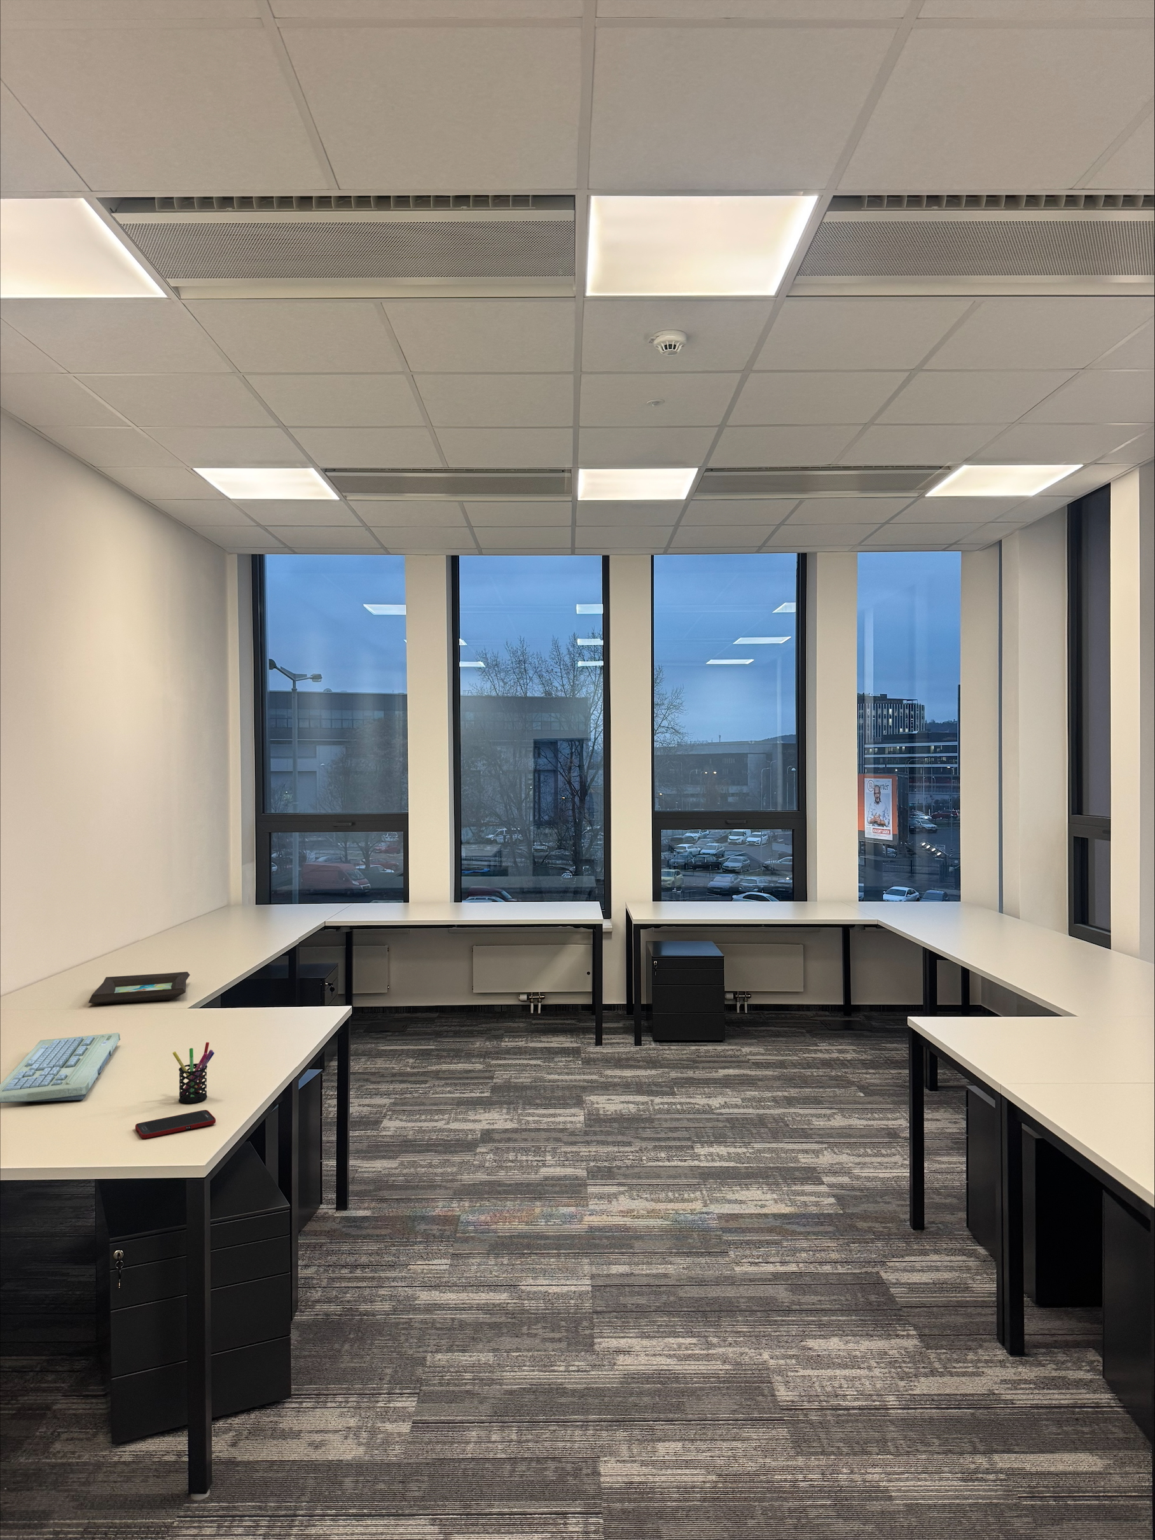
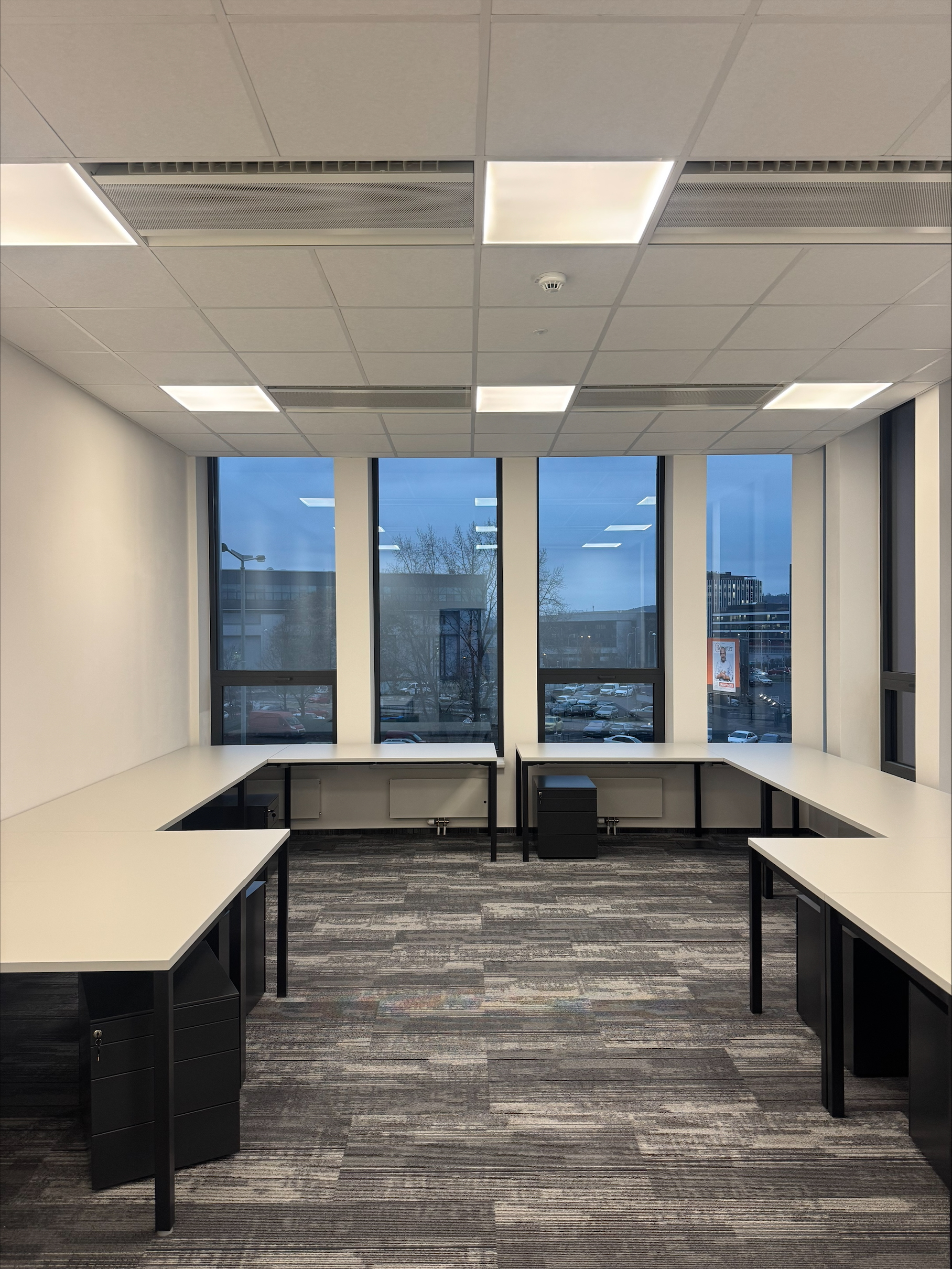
- keyboard [0,1033,121,1103]
- pen holder [172,1041,215,1104]
- cell phone [135,1109,216,1140]
- picture frame [87,971,190,1005]
